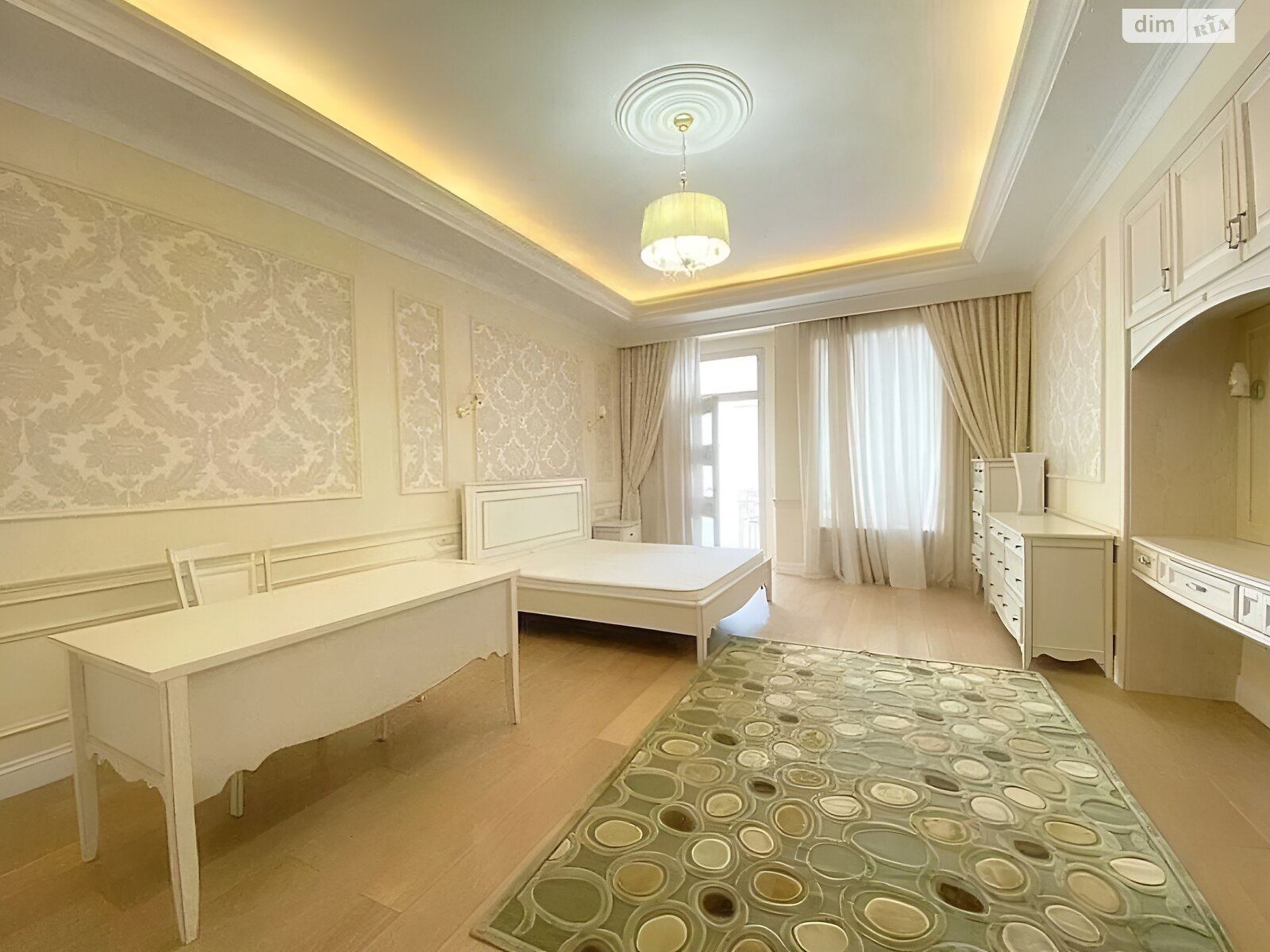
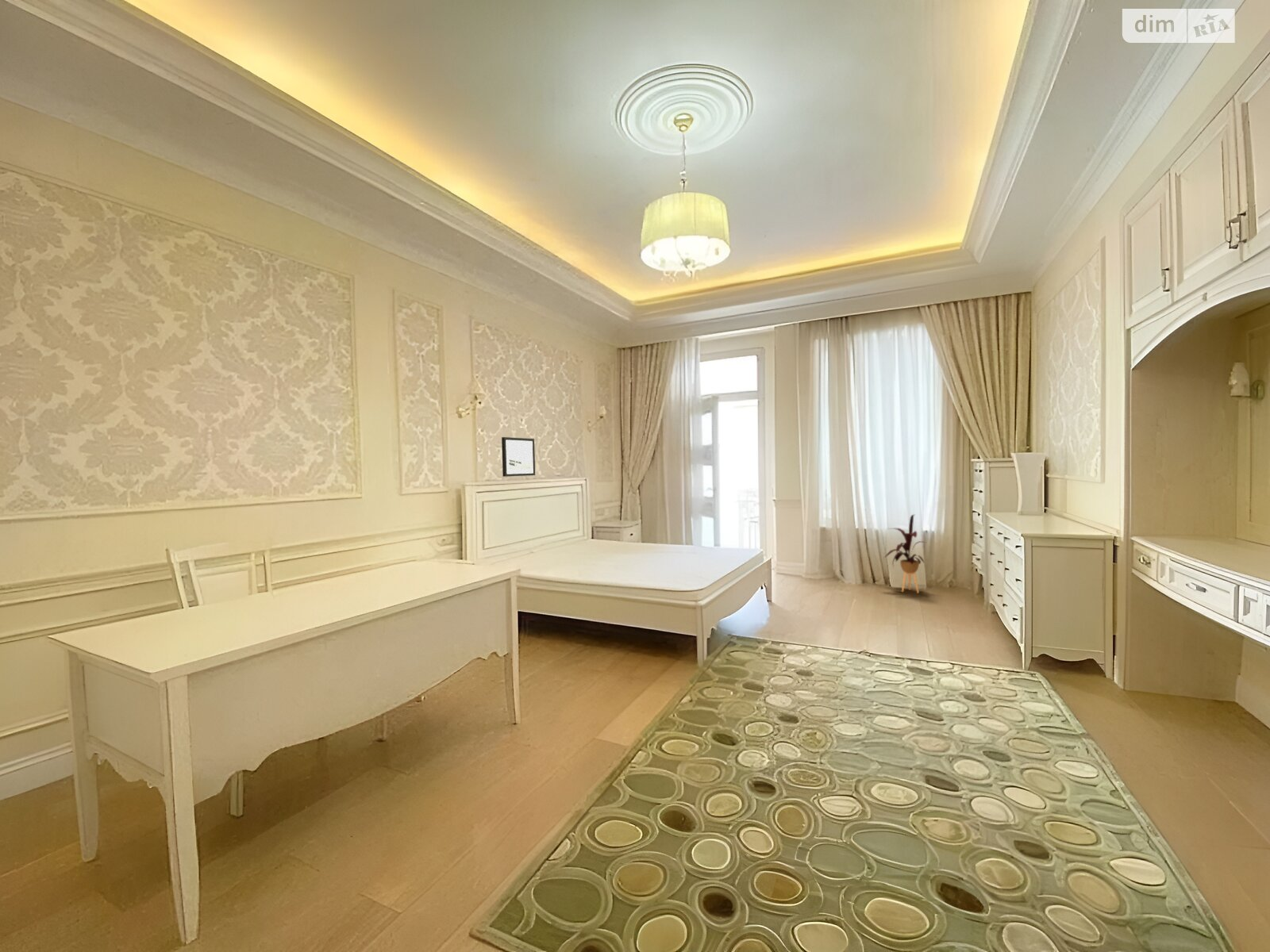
+ wall art [501,436,536,478]
+ house plant [883,513,927,593]
